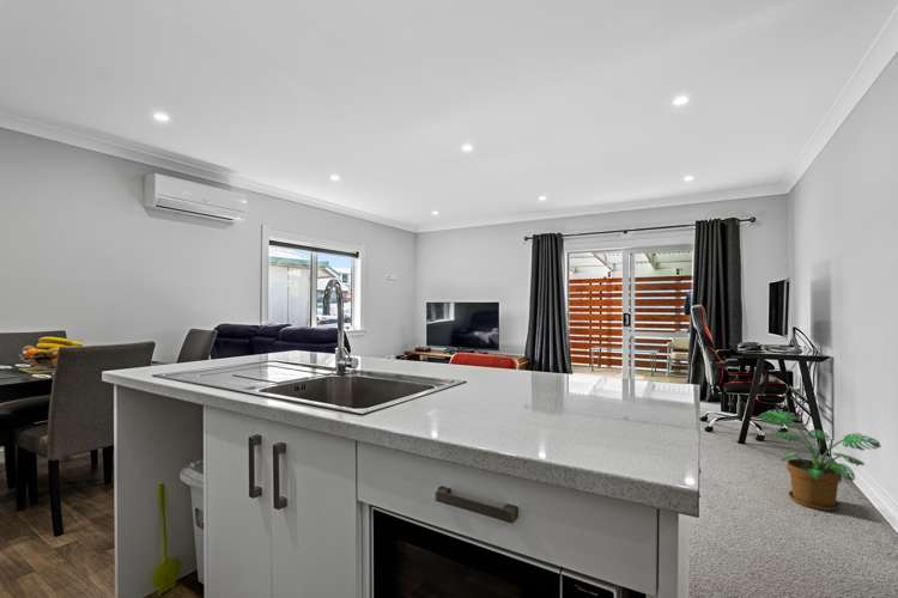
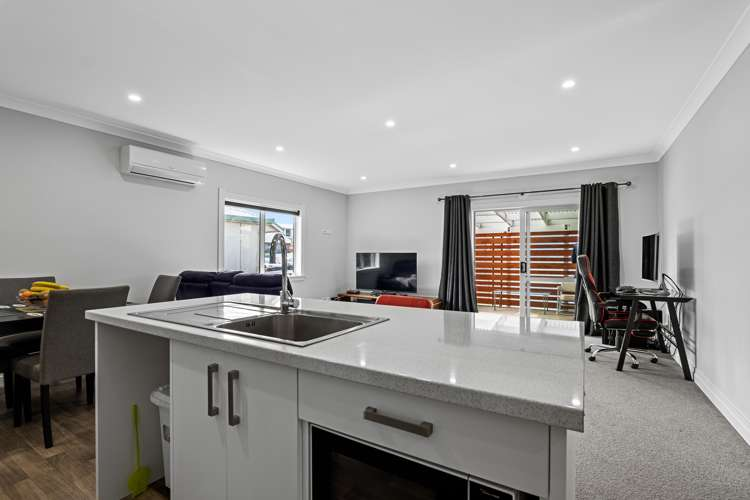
- potted plant [758,409,882,512]
